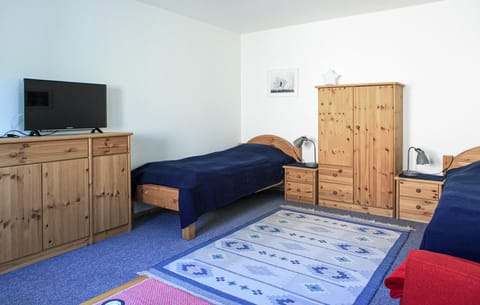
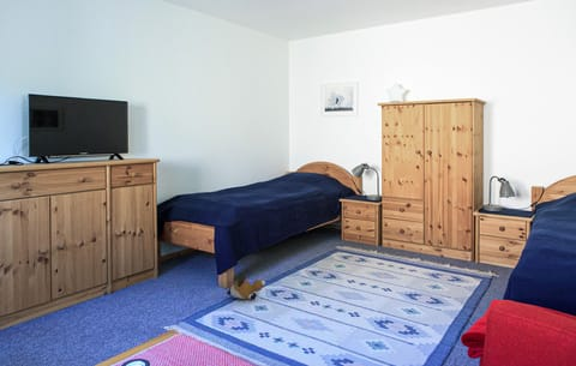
+ plush toy [226,272,266,301]
